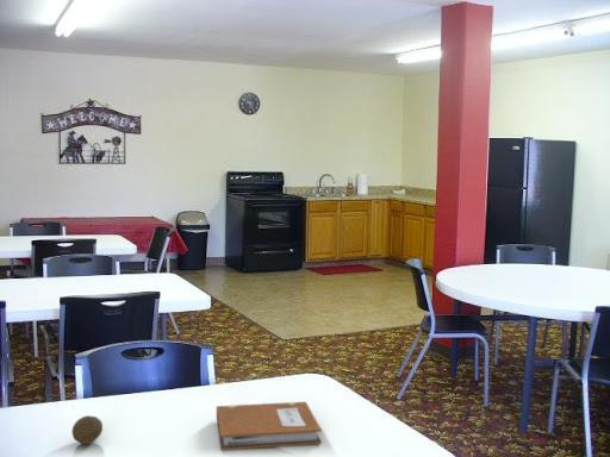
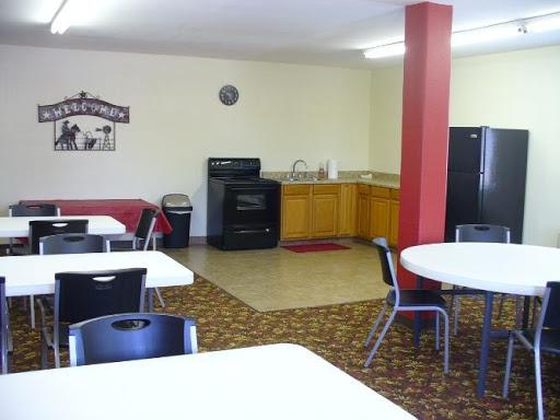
- fruit [70,414,104,445]
- notebook [216,401,323,451]
